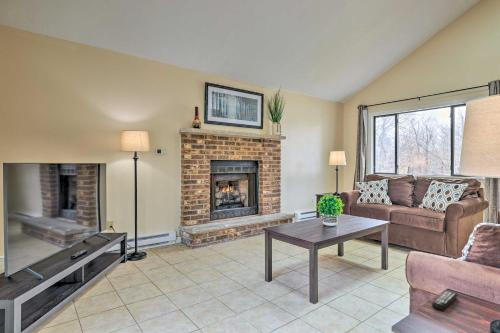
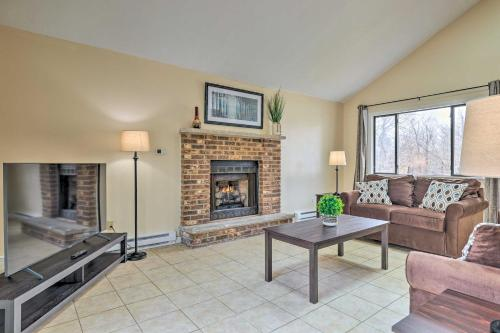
- remote control [431,290,459,312]
